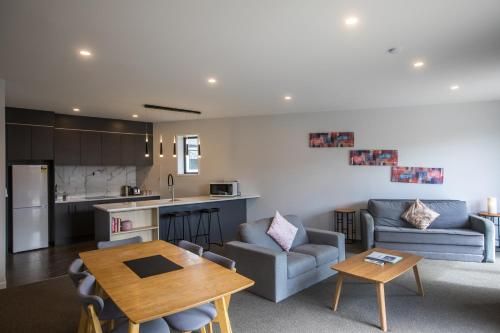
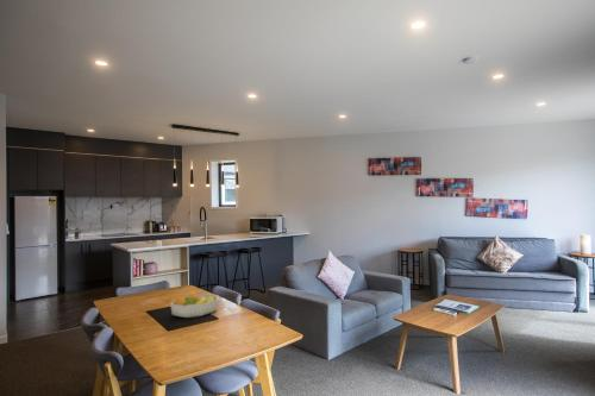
+ fruit bowl [169,293,220,319]
